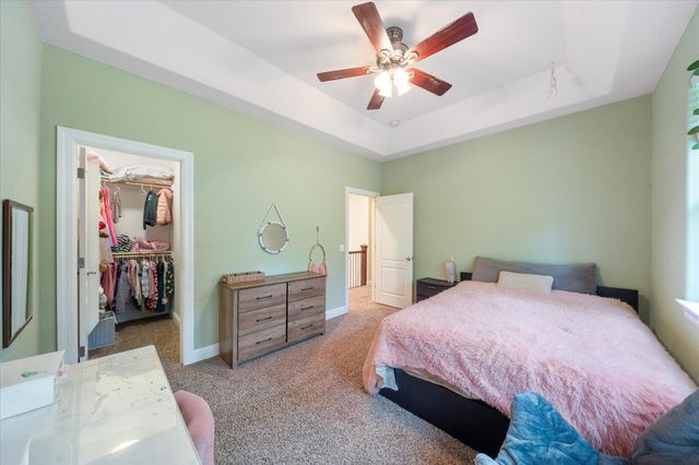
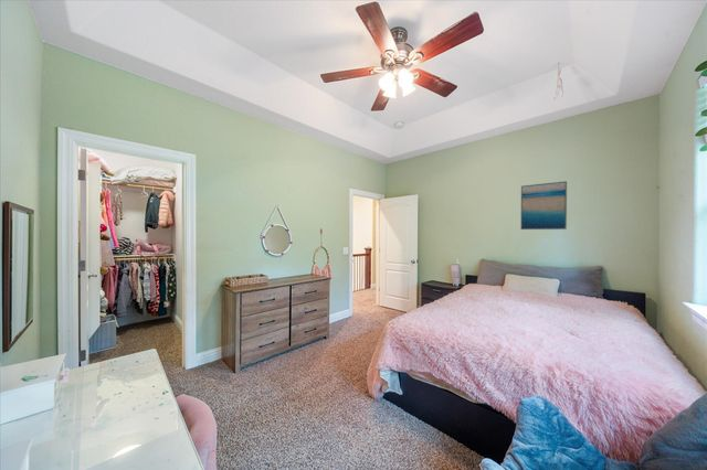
+ wall art [519,180,568,231]
